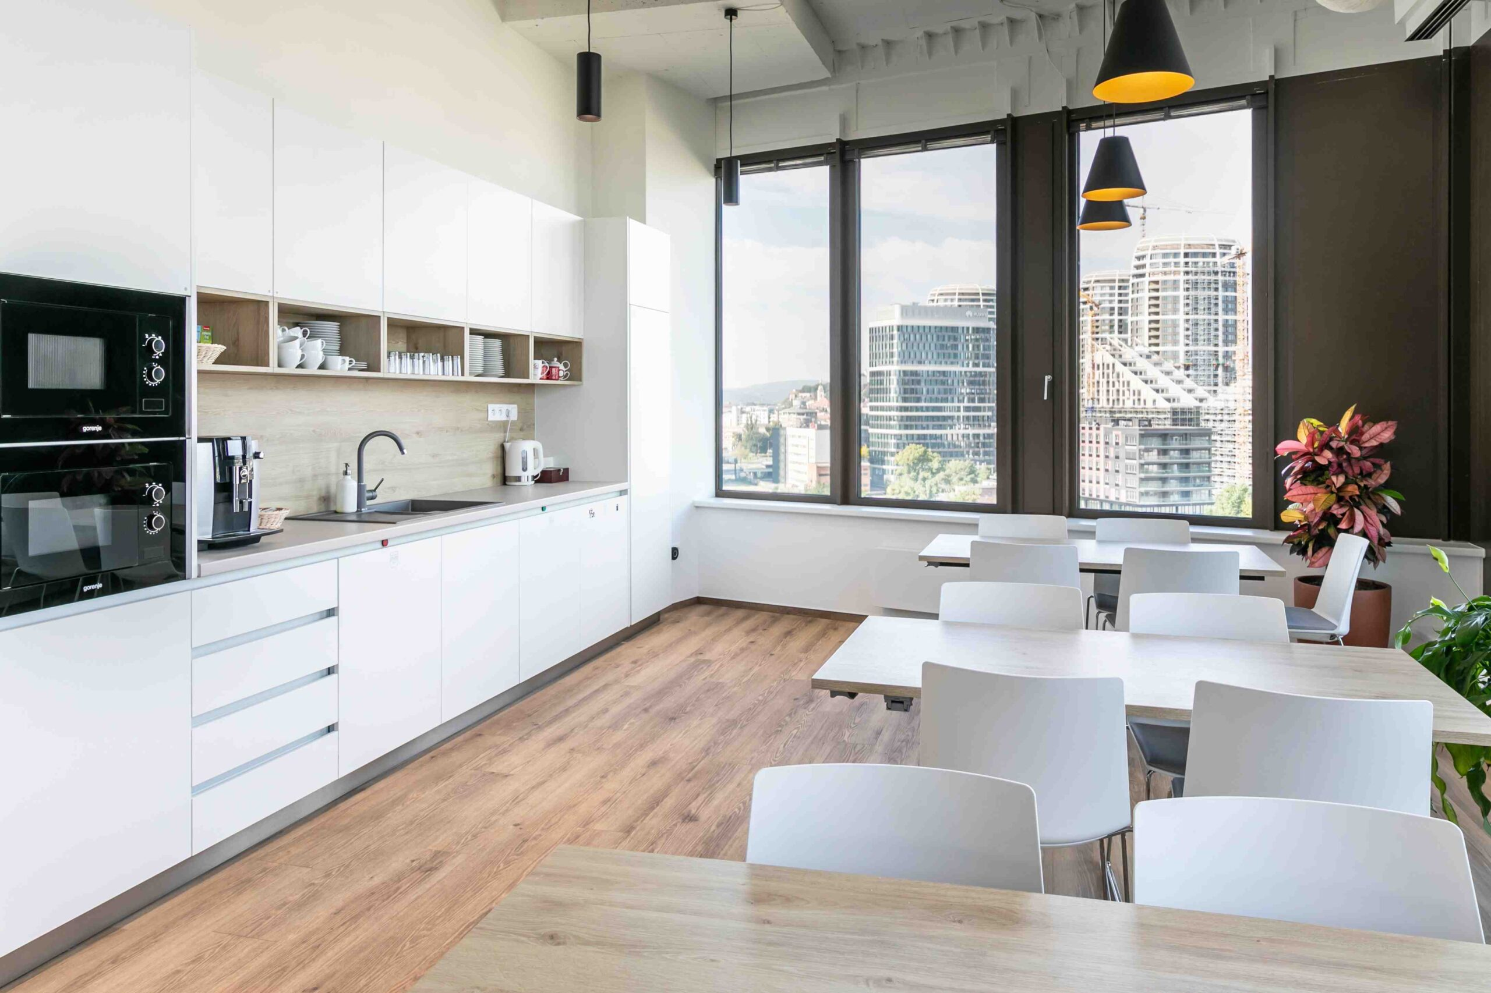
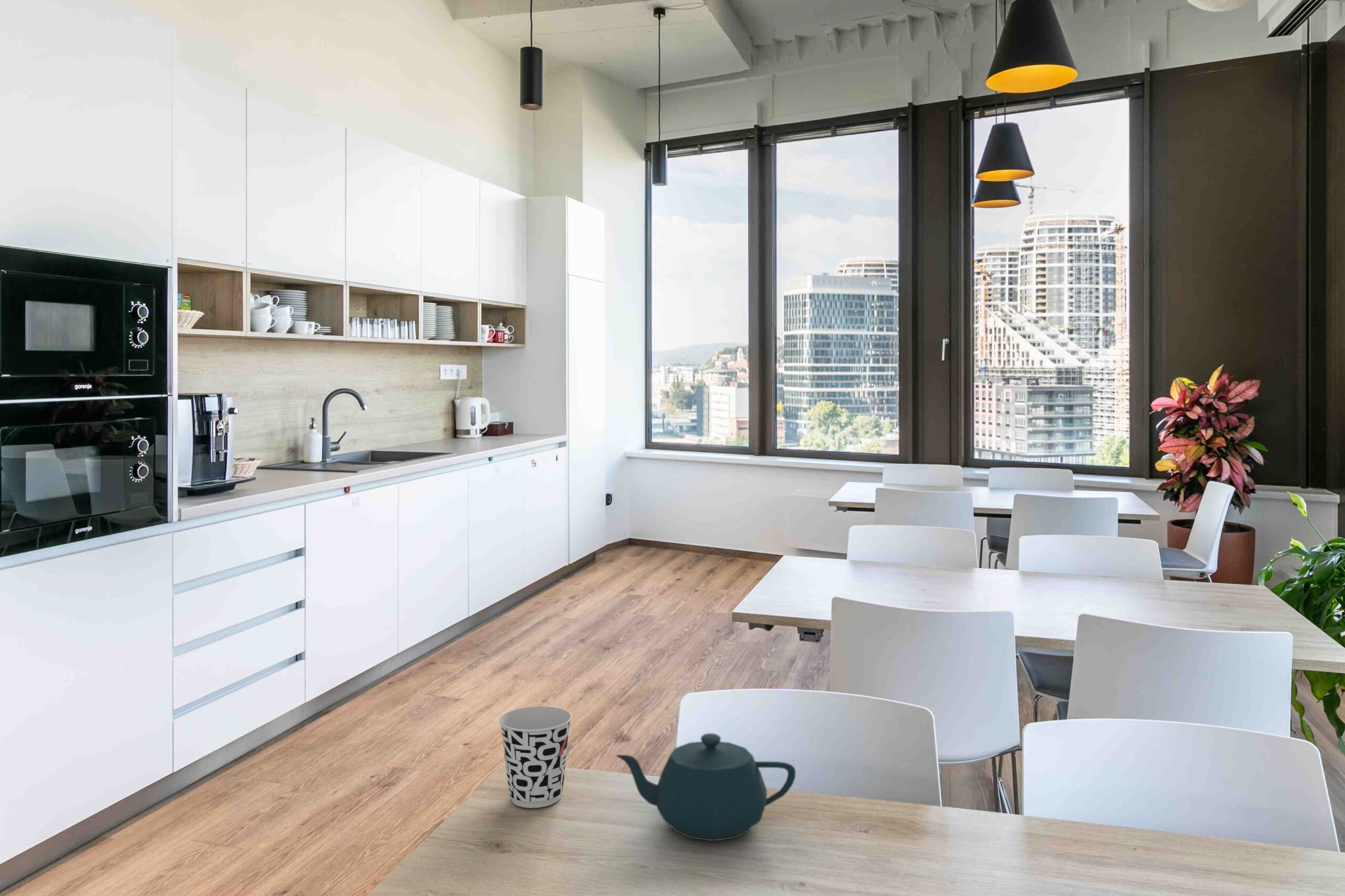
+ teapot [615,733,796,841]
+ cup [499,706,572,808]
